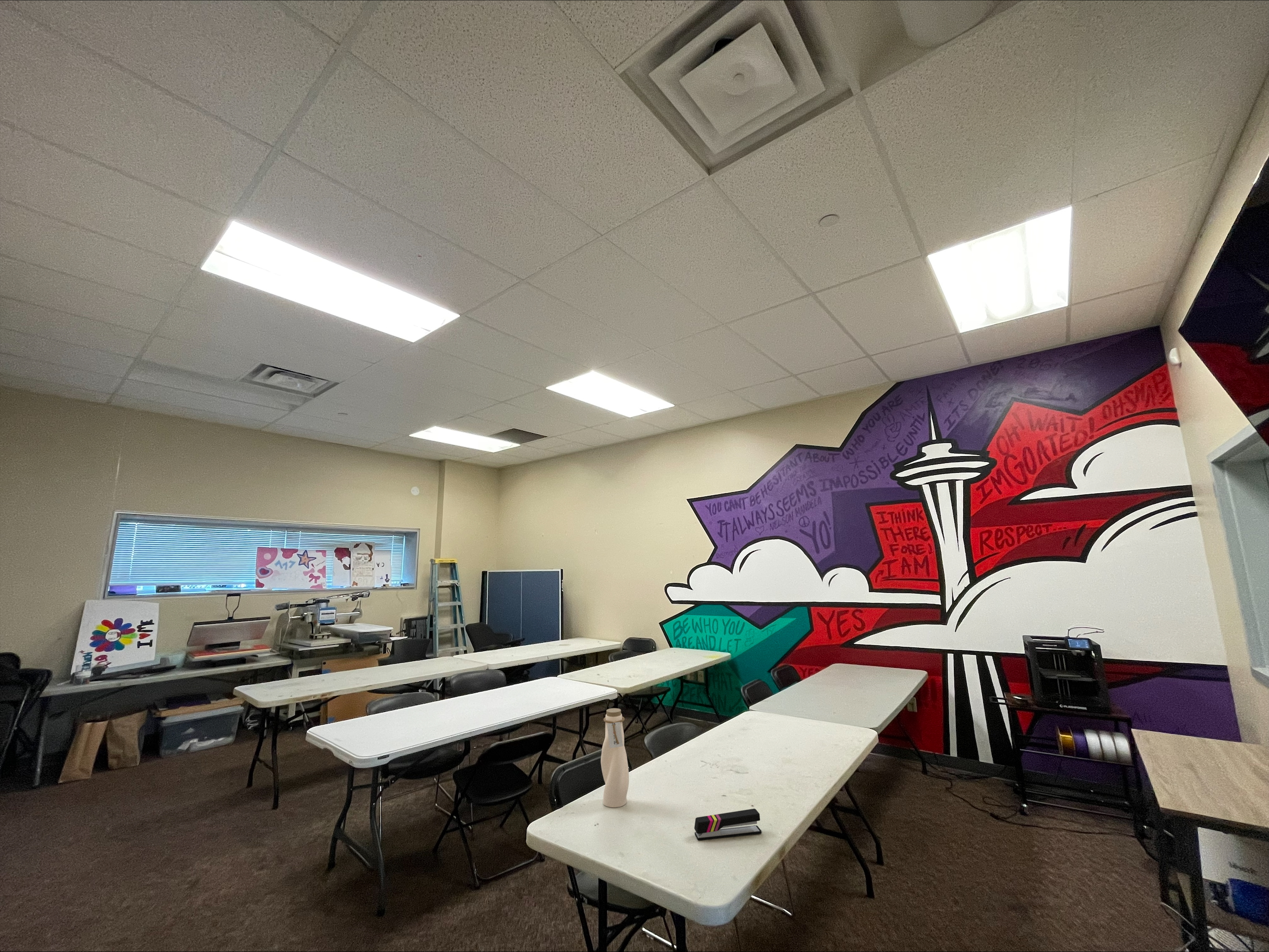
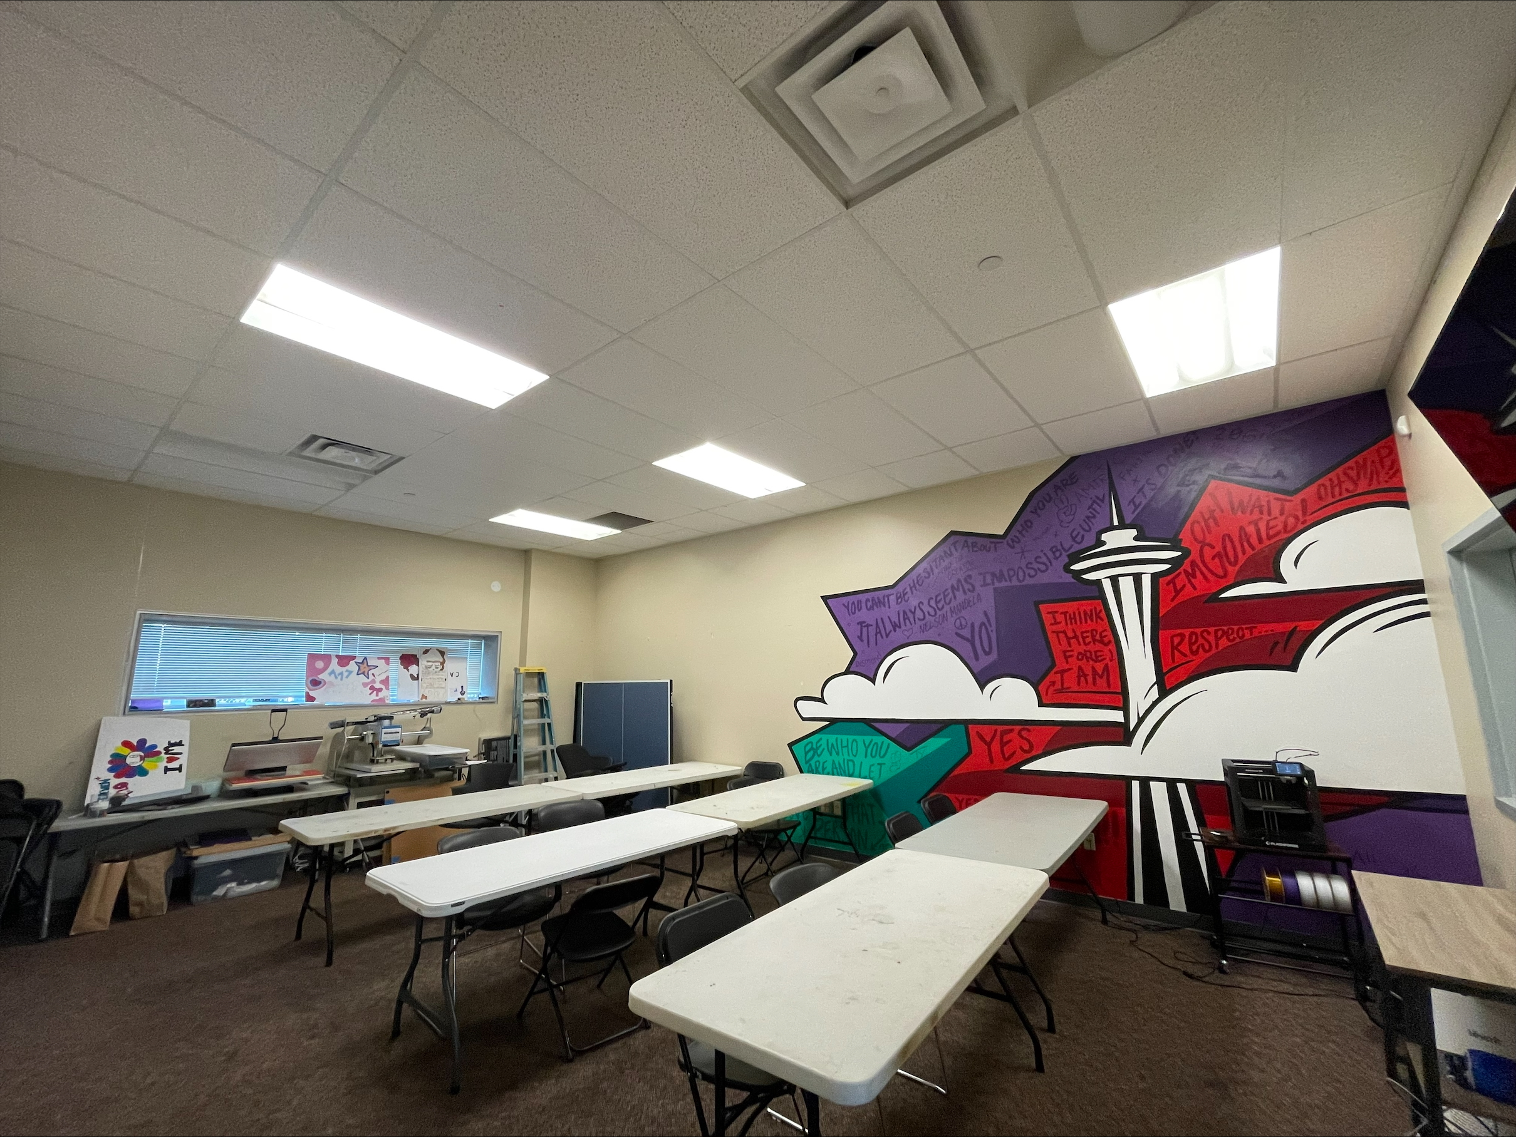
- water bottle [600,708,629,808]
- stapler [694,808,762,841]
